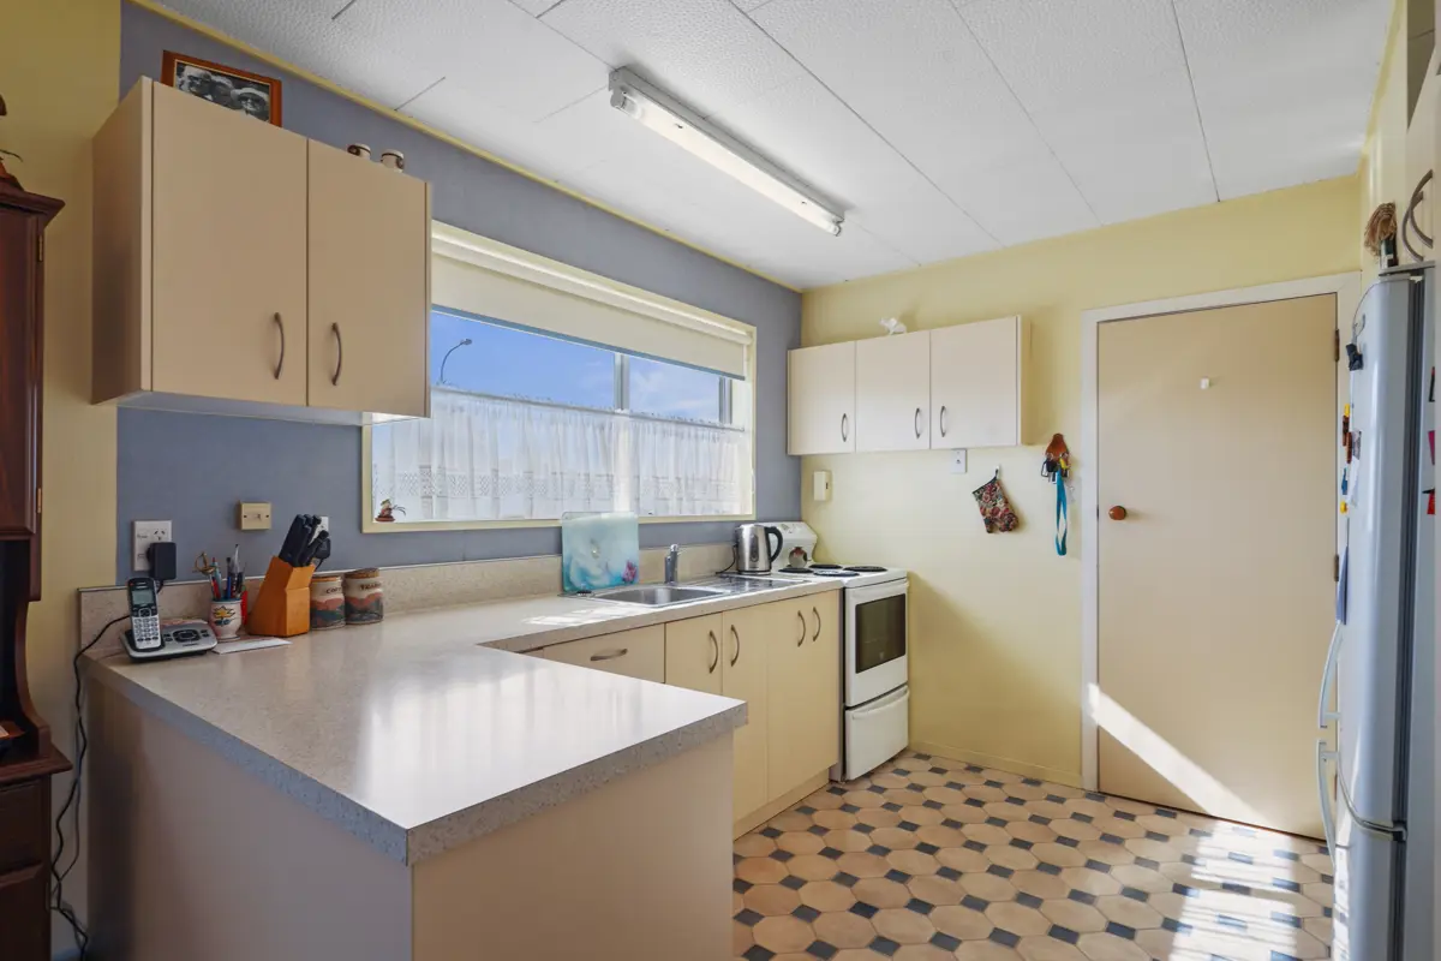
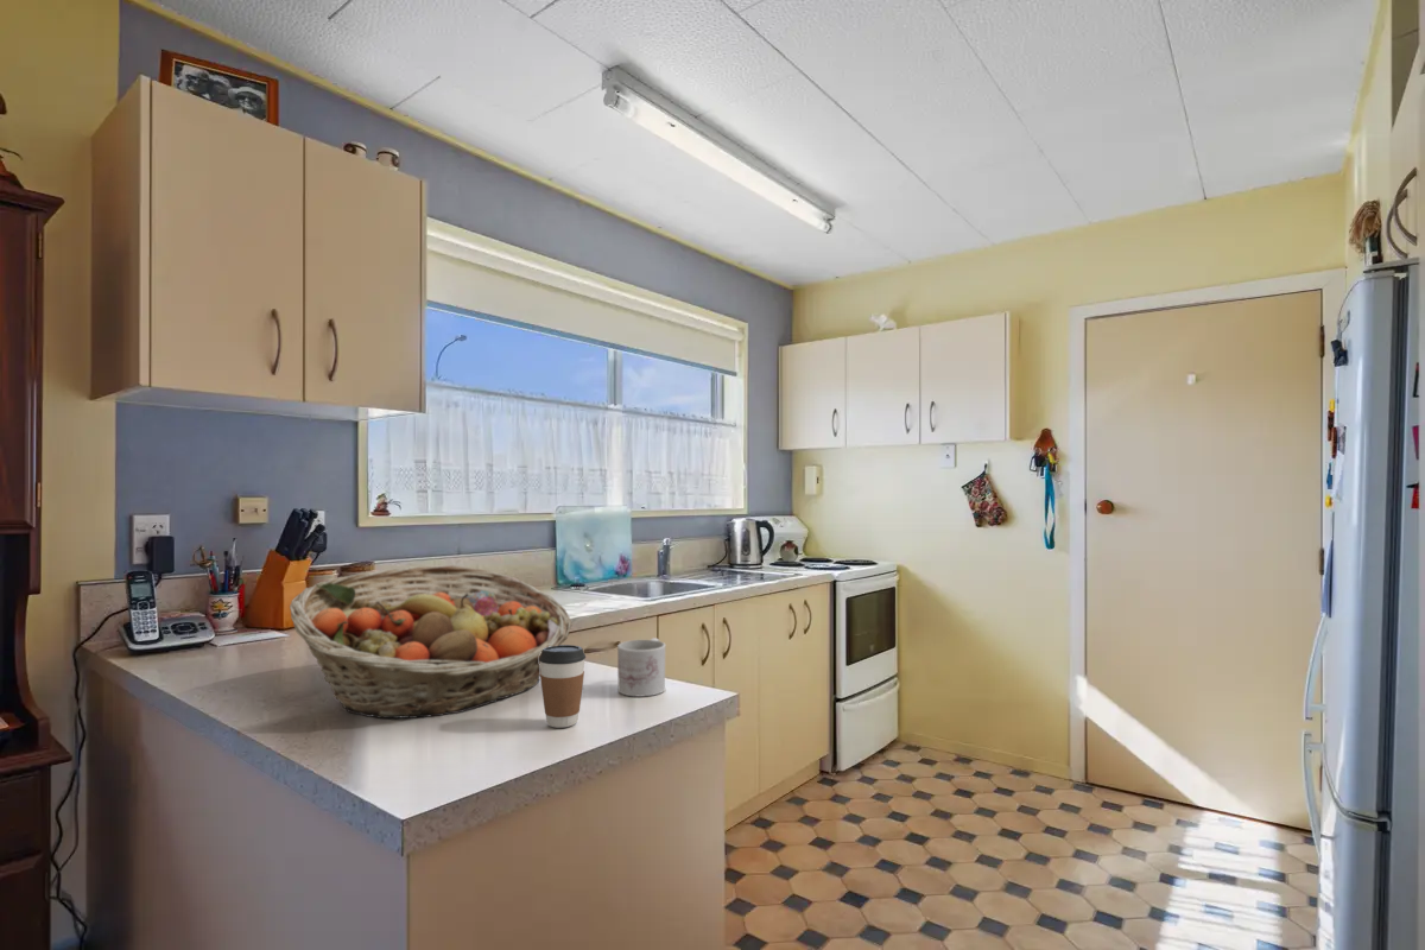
+ fruit basket [289,564,572,720]
+ mug [616,636,666,698]
+ coffee cup [539,644,587,729]
